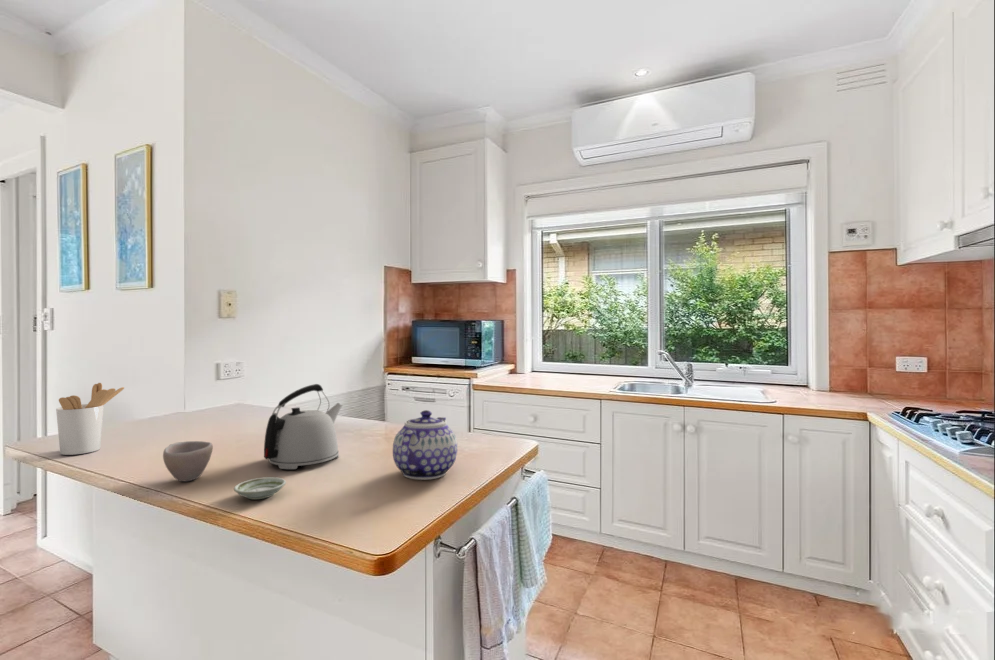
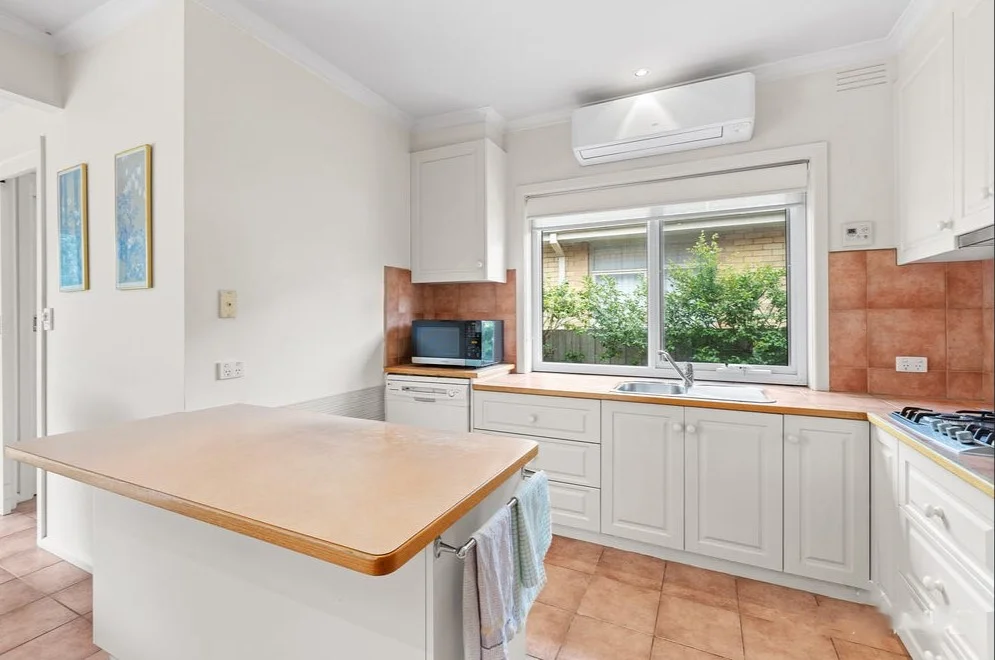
- utensil holder [55,382,125,456]
- teapot [392,409,458,481]
- kettle [263,383,344,470]
- cup [162,440,214,482]
- saucer [233,476,287,500]
